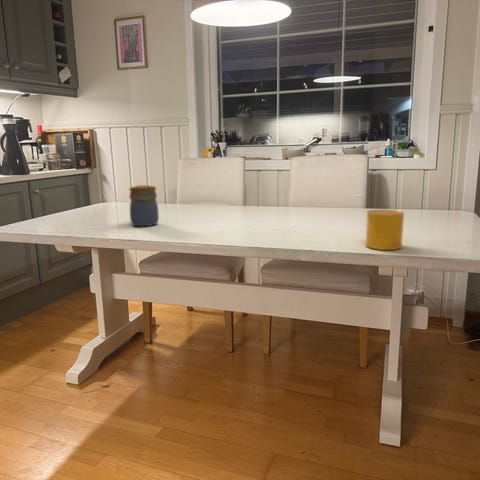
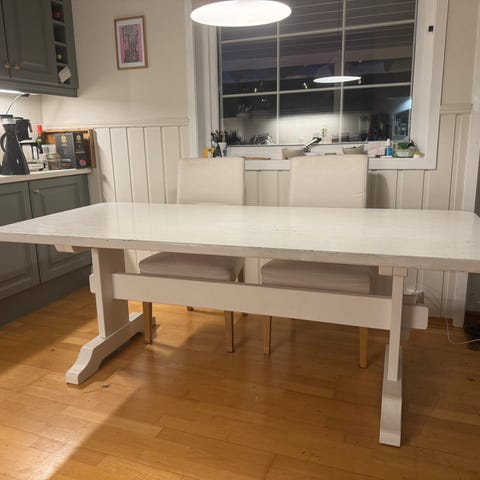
- cup [365,208,405,251]
- jar [128,184,160,227]
